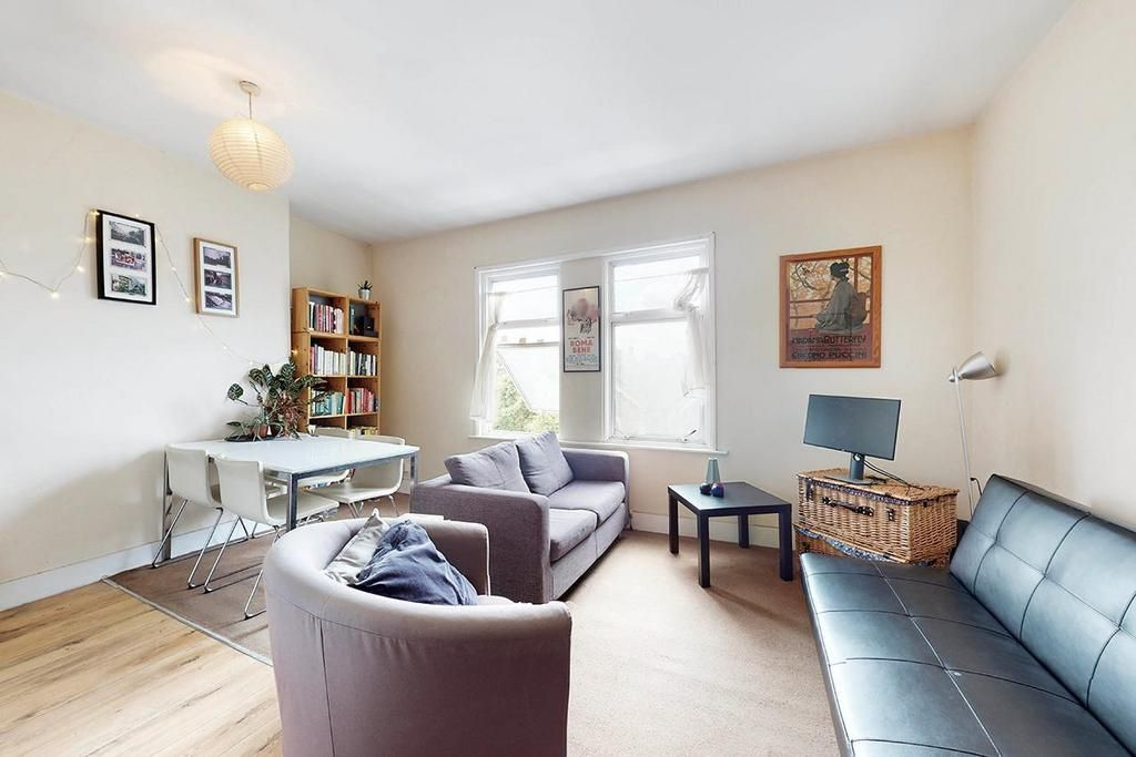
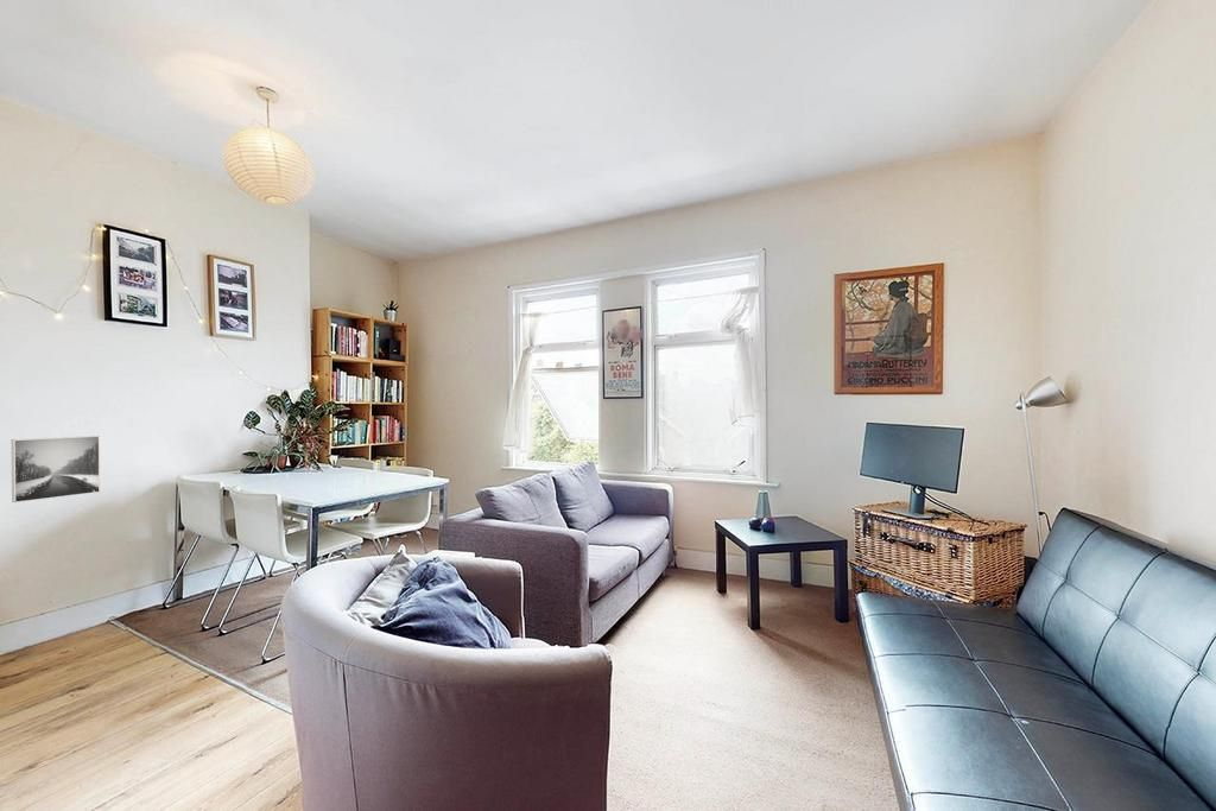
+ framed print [11,435,101,503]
